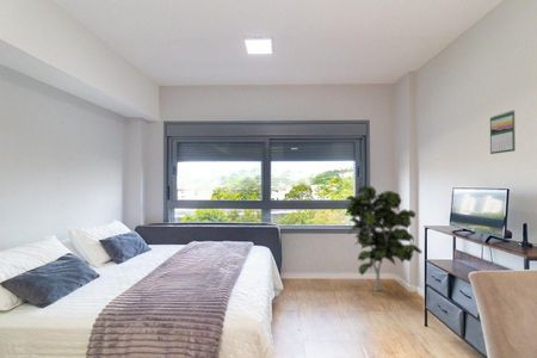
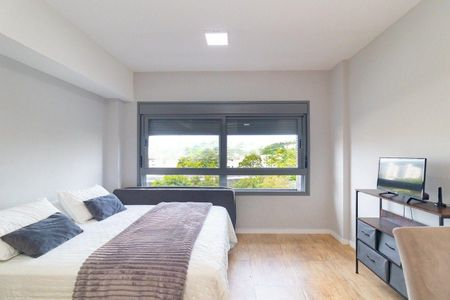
- indoor plant [344,185,424,292]
- calendar [489,109,517,155]
